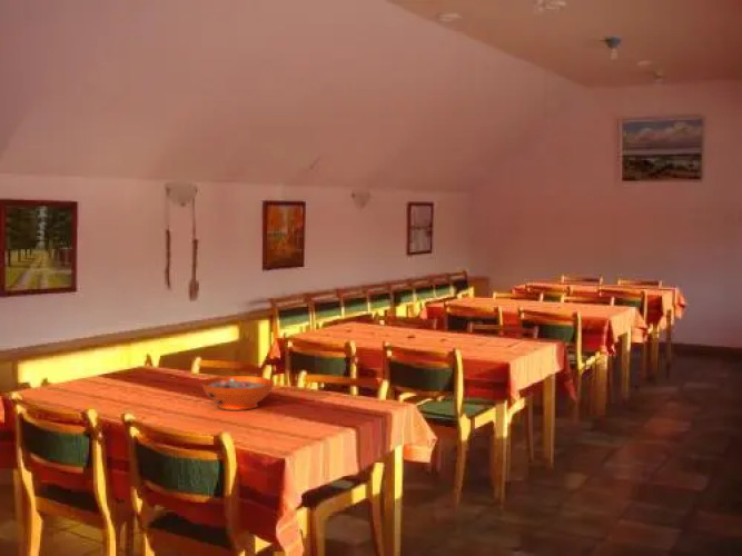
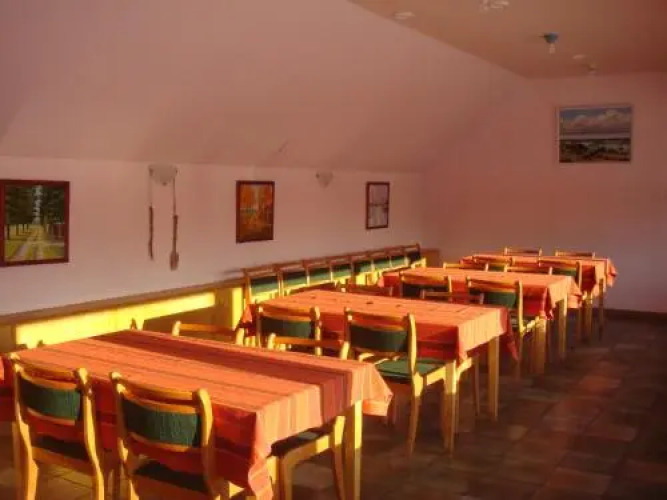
- decorative bowl [200,375,276,411]
